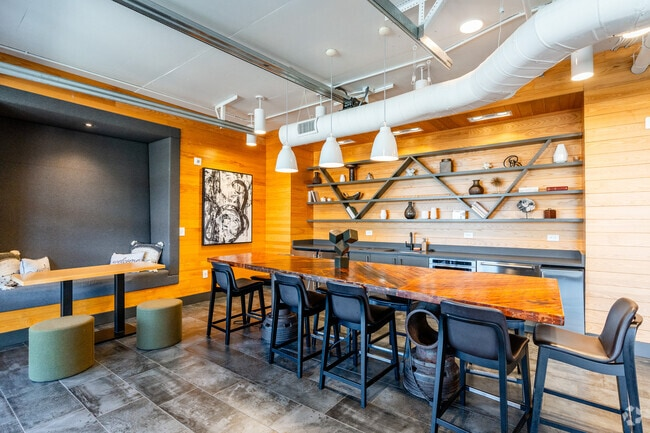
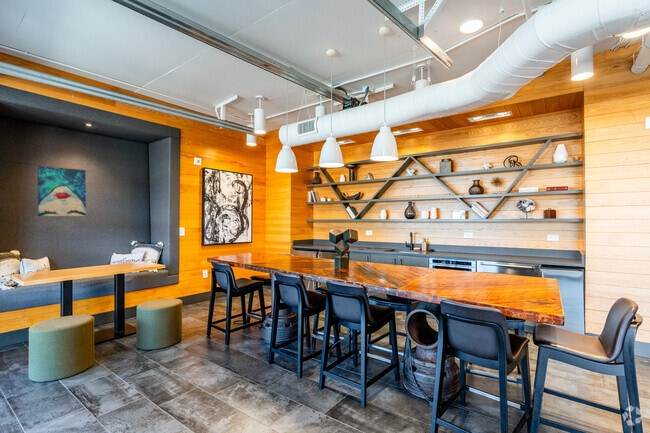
+ wall art [37,165,87,217]
